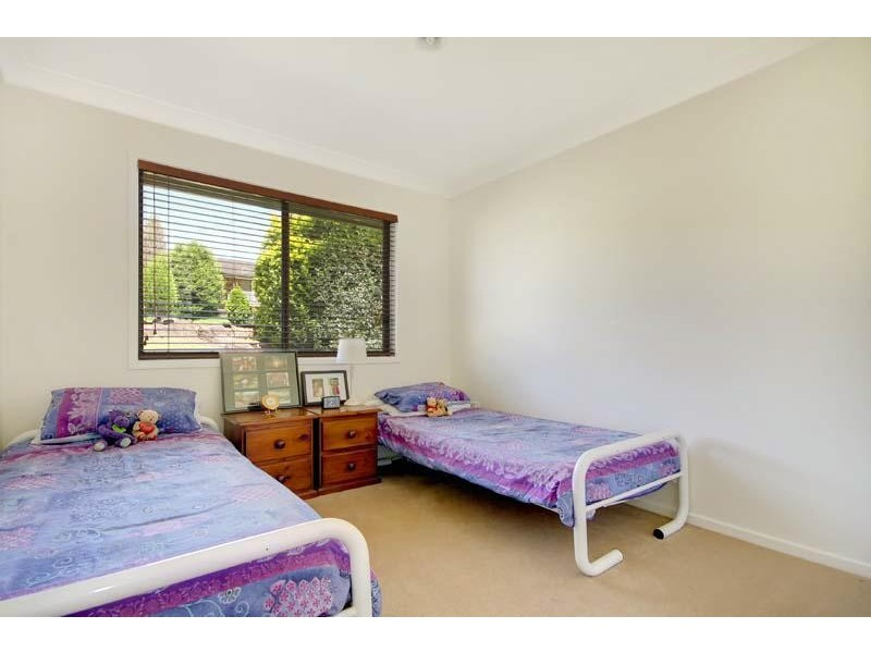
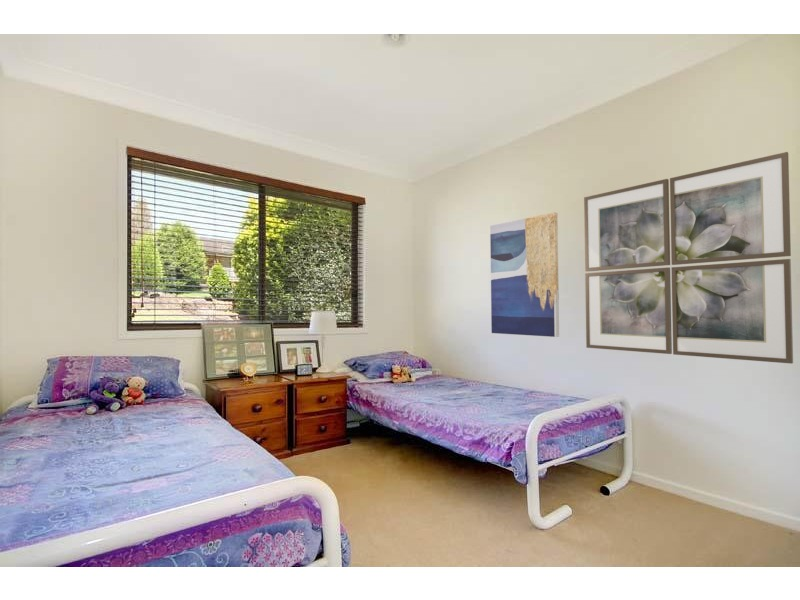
+ wall art [583,151,794,365]
+ wall art [489,212,560,338]
